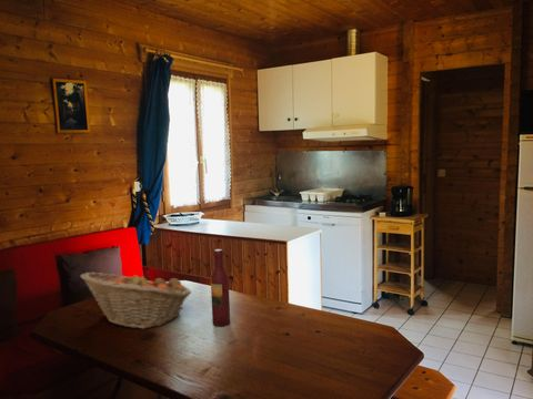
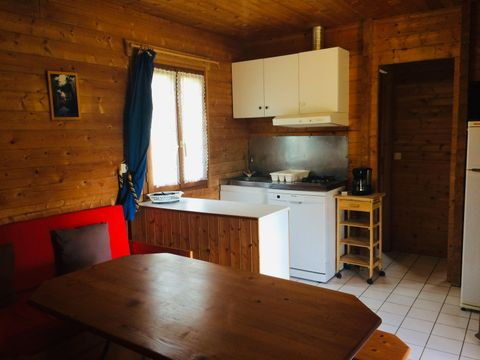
- wine bottle [210,248,231,327]
- fruit basket [79,270,192,330]
